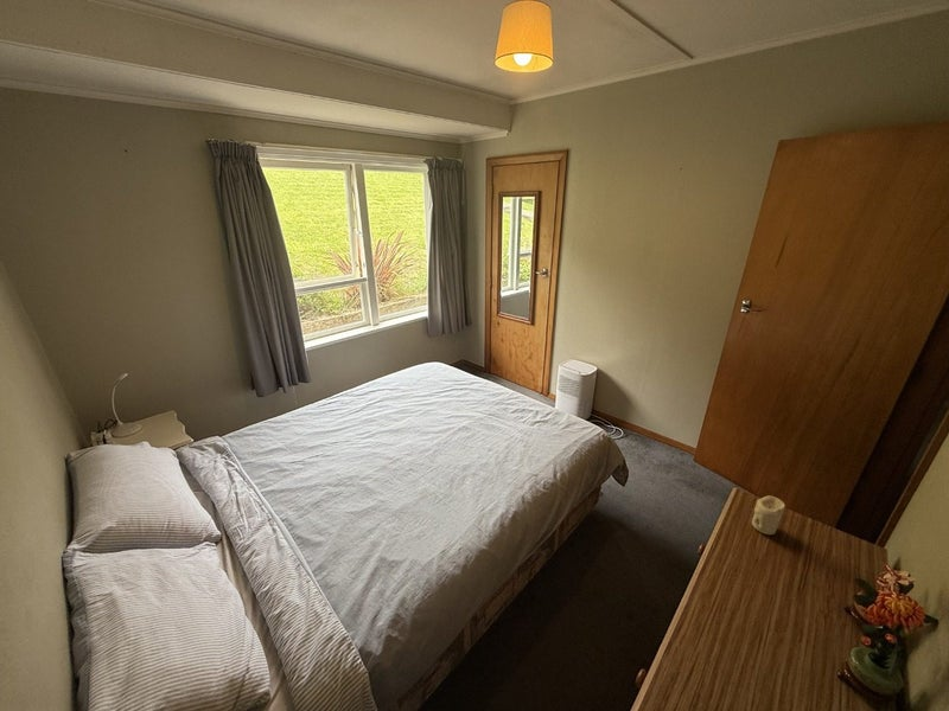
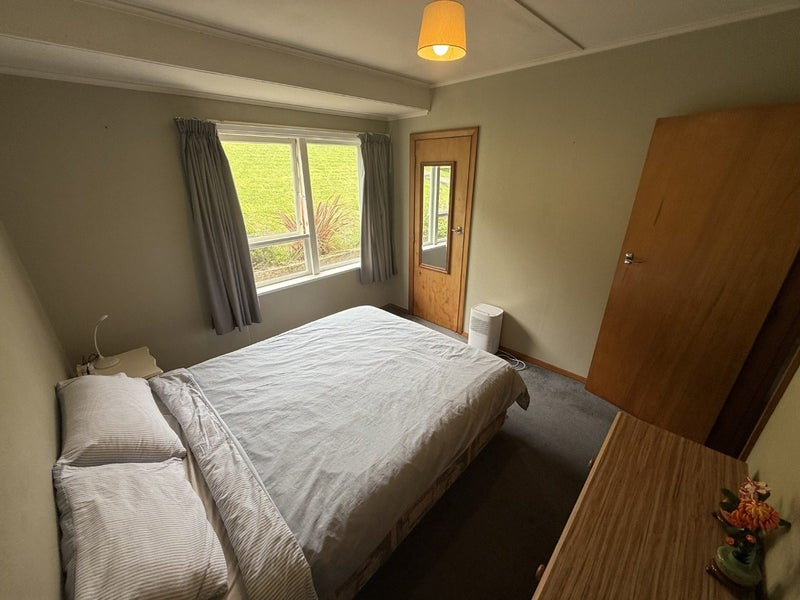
- candle [751,494,786,536]
